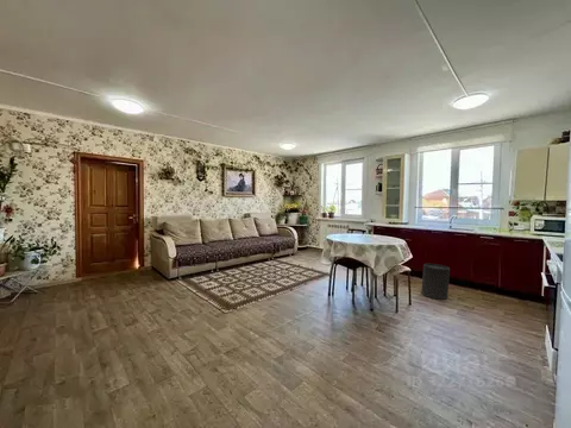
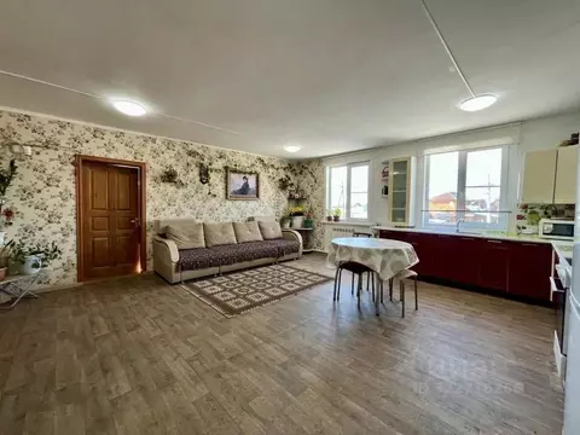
- trash can [420,263,451,301]
